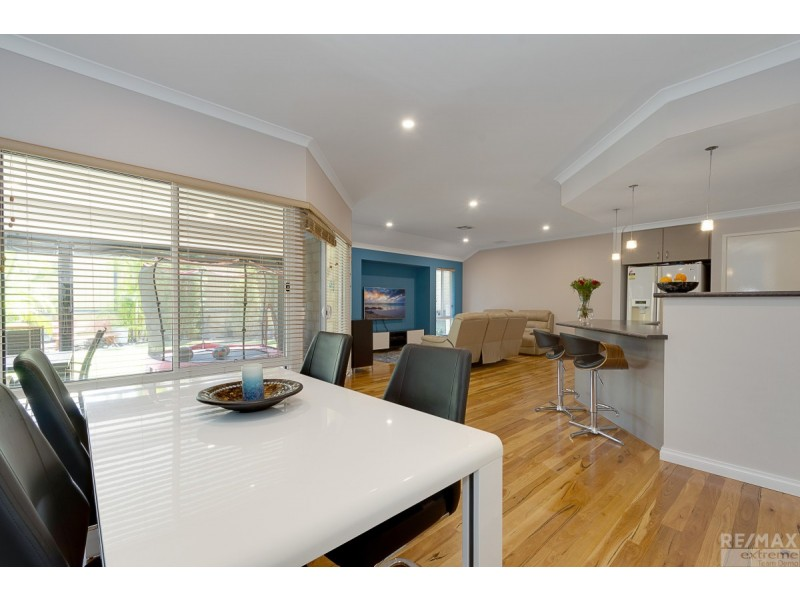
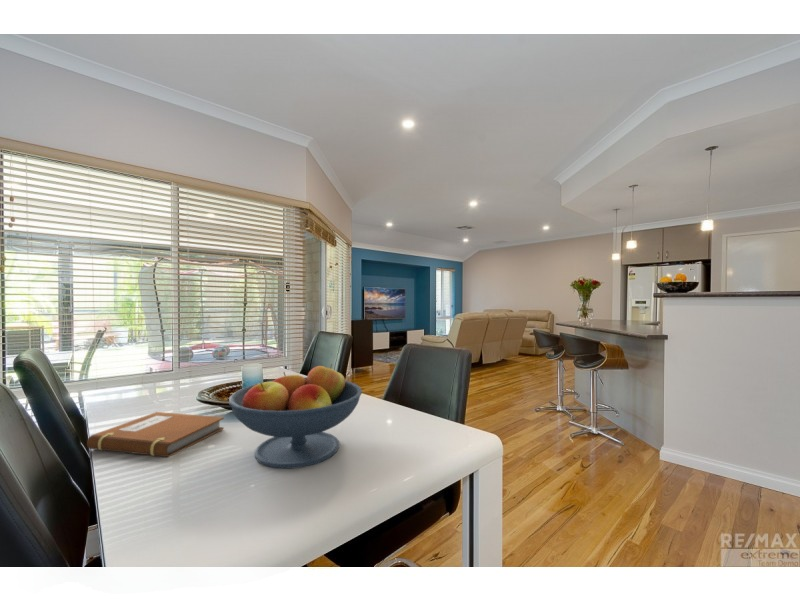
+ fruit bowl [228,363,363,469]
+ notebook [86,411,225,458]
